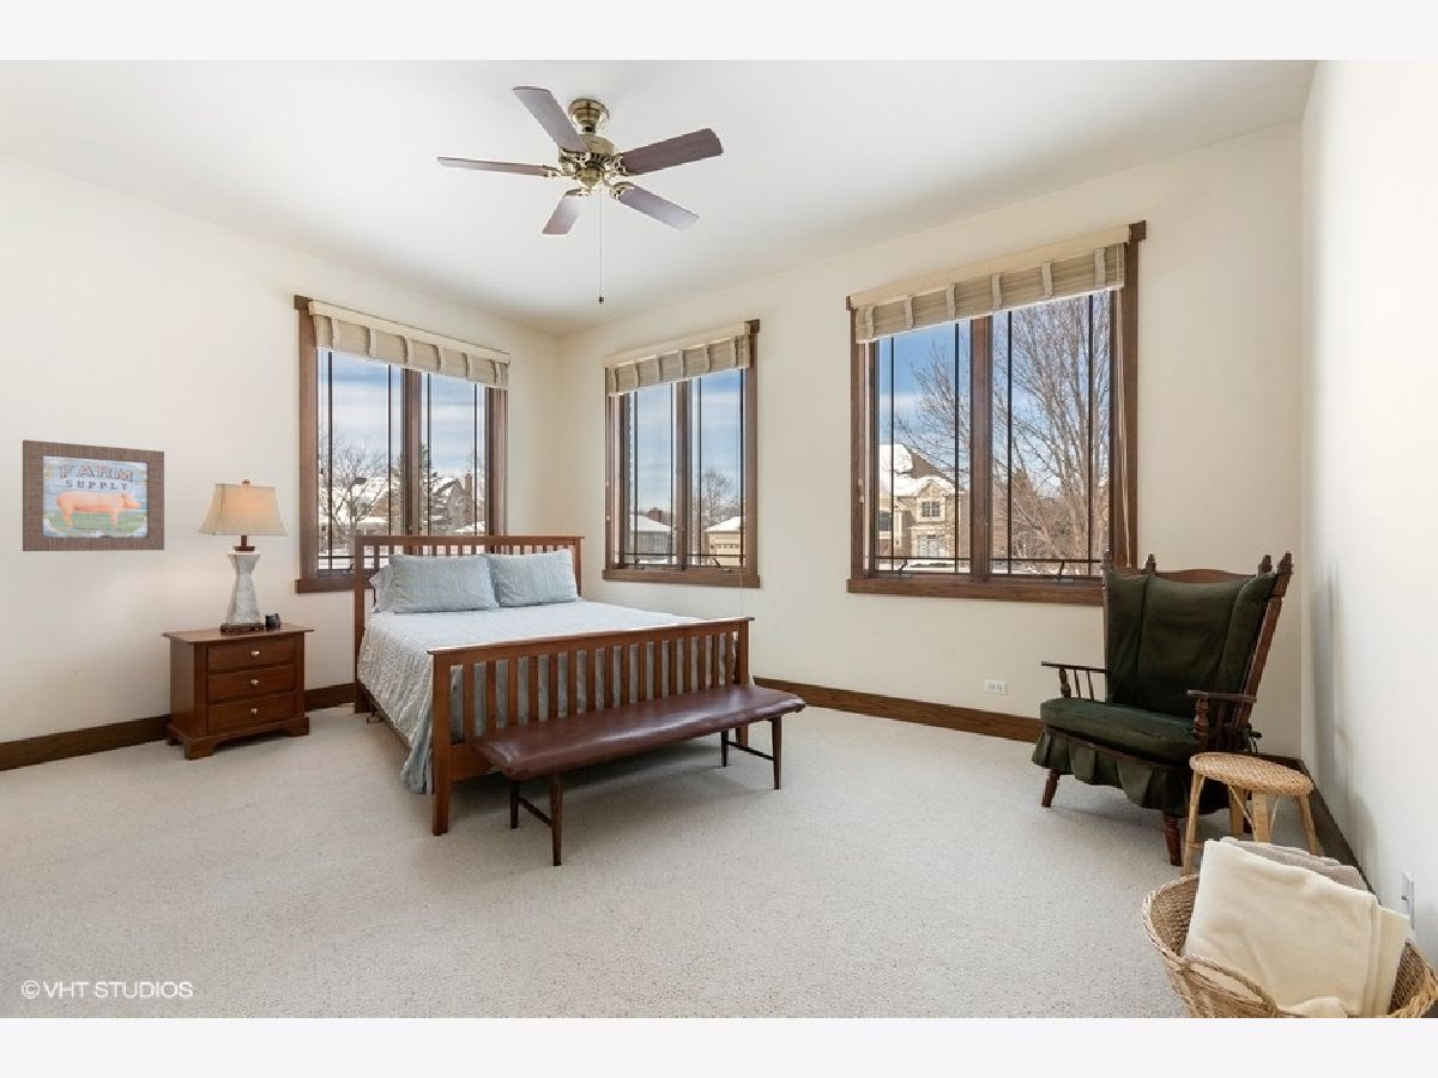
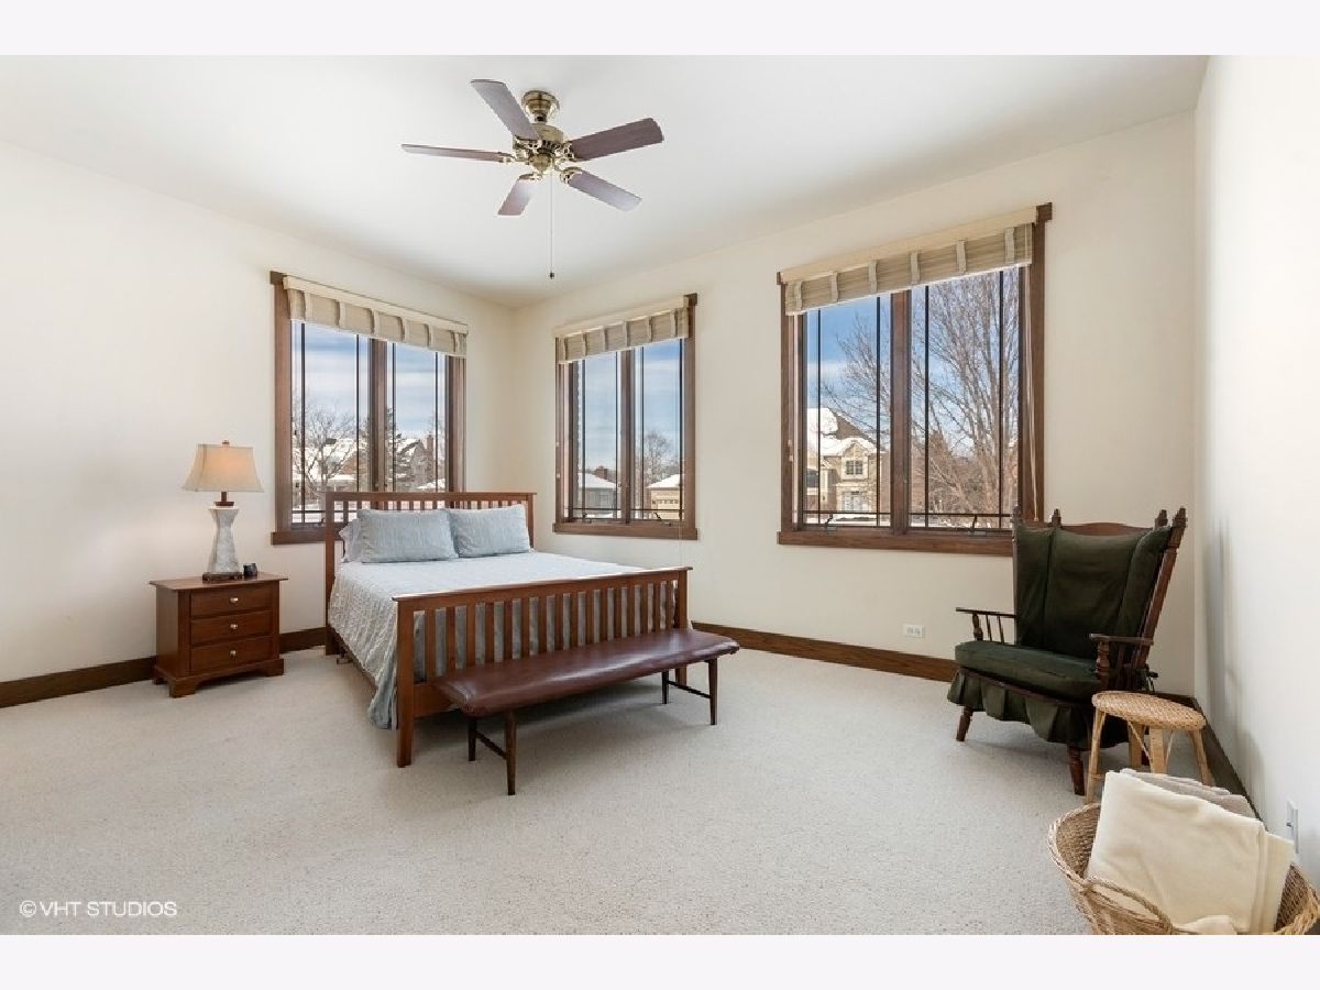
- wall art [22,438,165,552]
